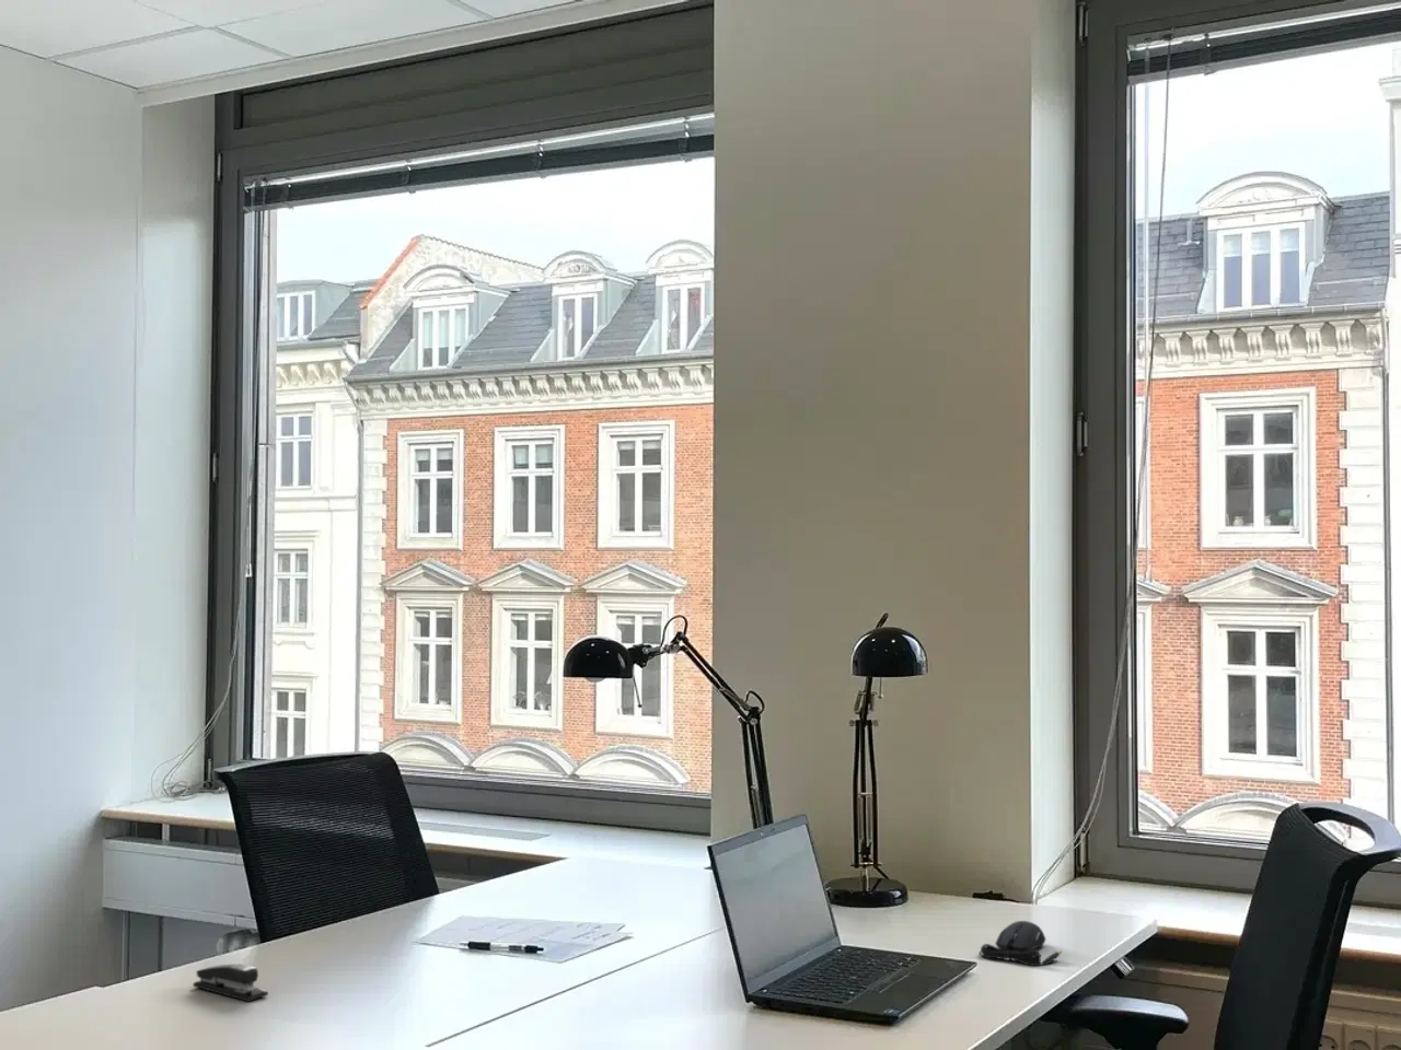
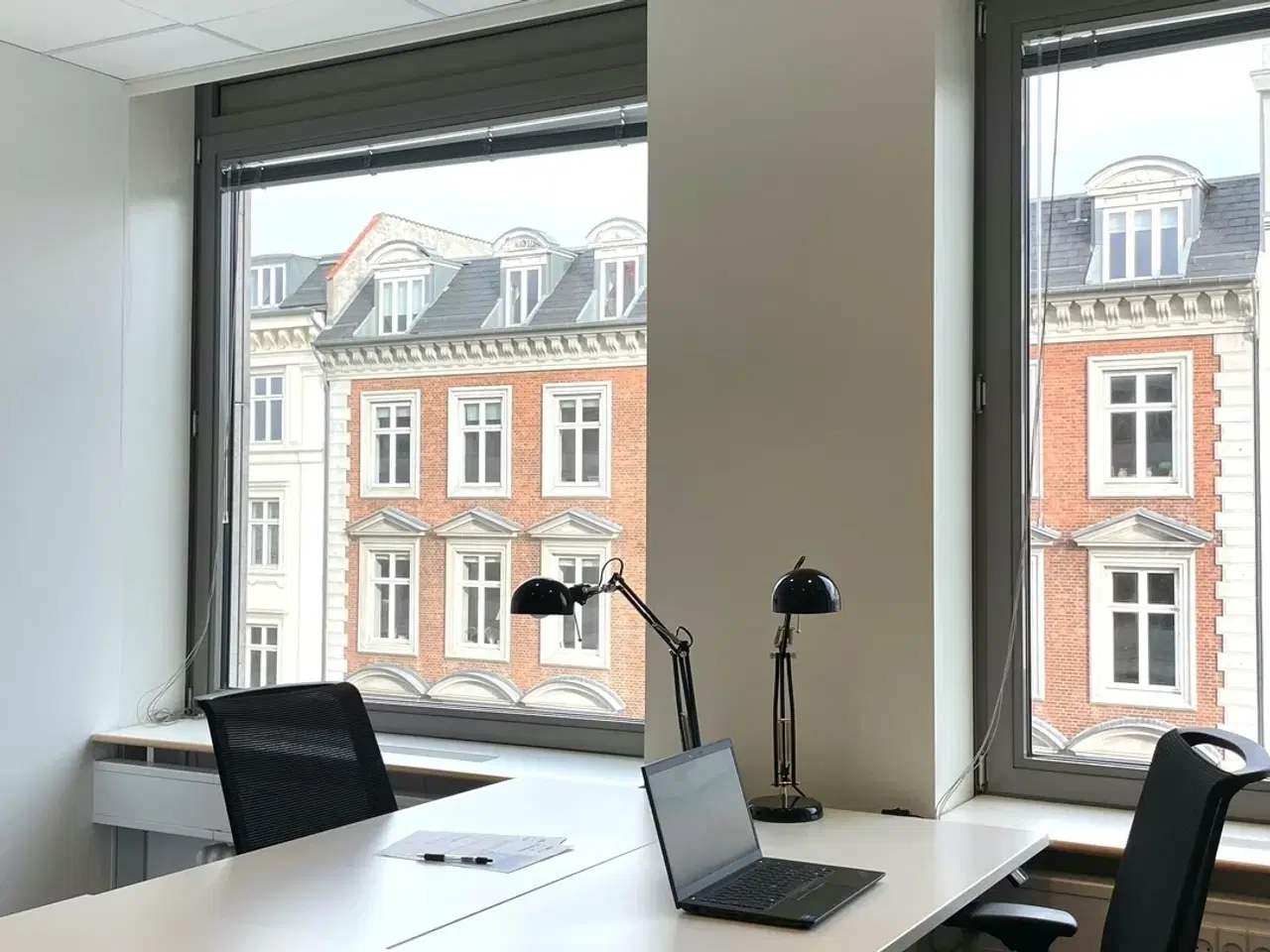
- stapler [192,963,269,1003]
- computer mouse [977,920,1062,967]
